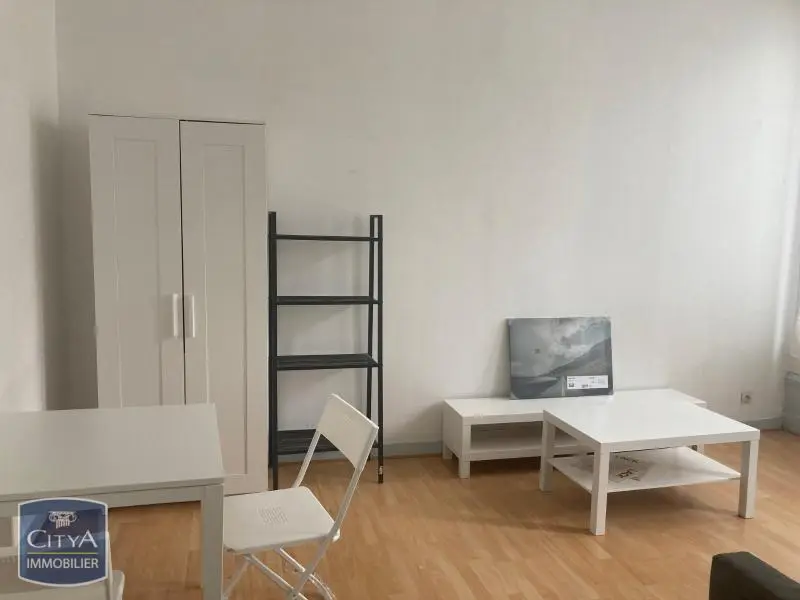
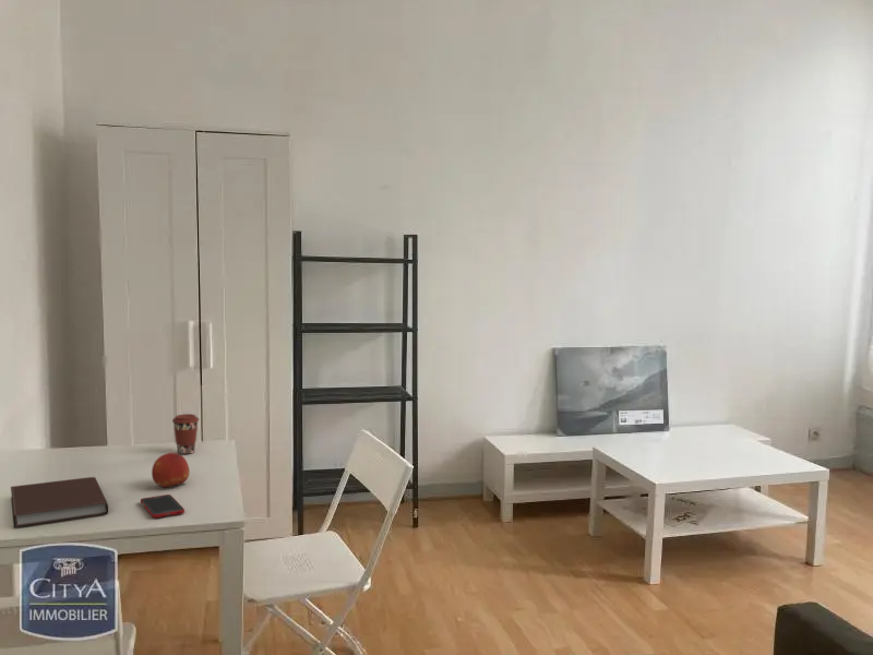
+ coffee cup [171,413,201,455]
+ fruit [151,452,191,489]
+ cell phone [140,493,186,519]
+ notebook [10,476,109,529]
